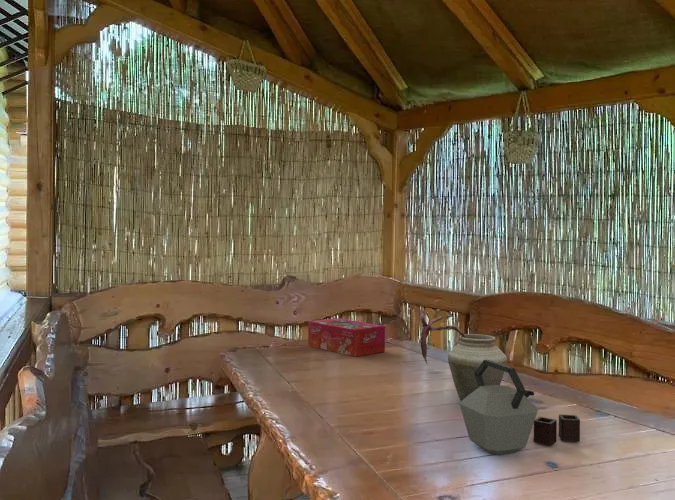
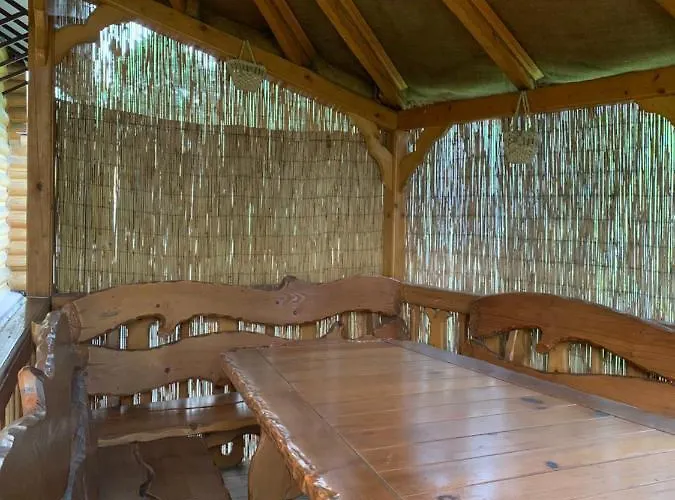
- tissue box [307,317,386,358]
- kettle [459,360,581,456]
- vase [418,309,508,402]
